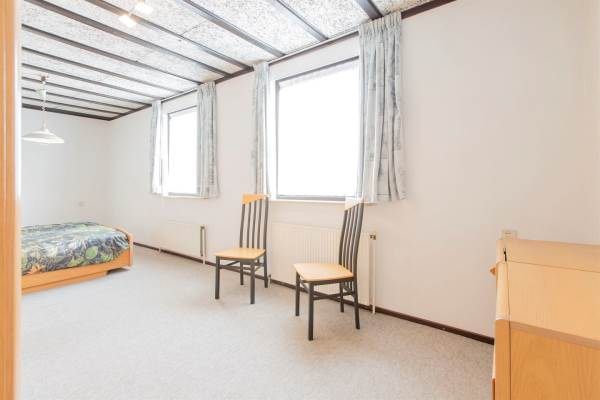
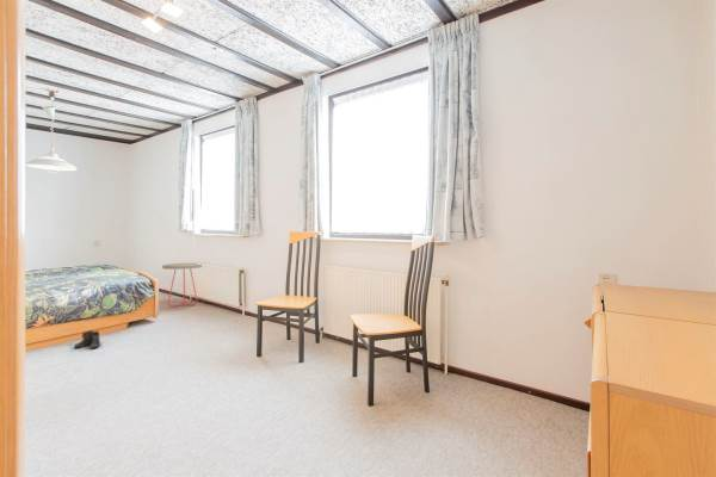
+ side table [161,262,203,308]
+ boots [73,329,101,351]
